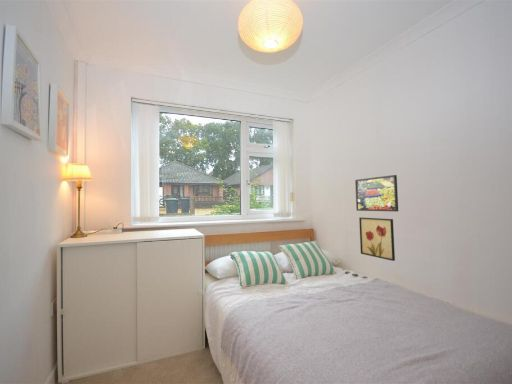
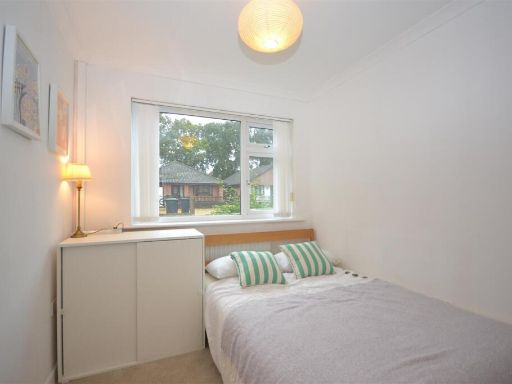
- wall art [358,217,396,262]
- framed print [354,174,399,212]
